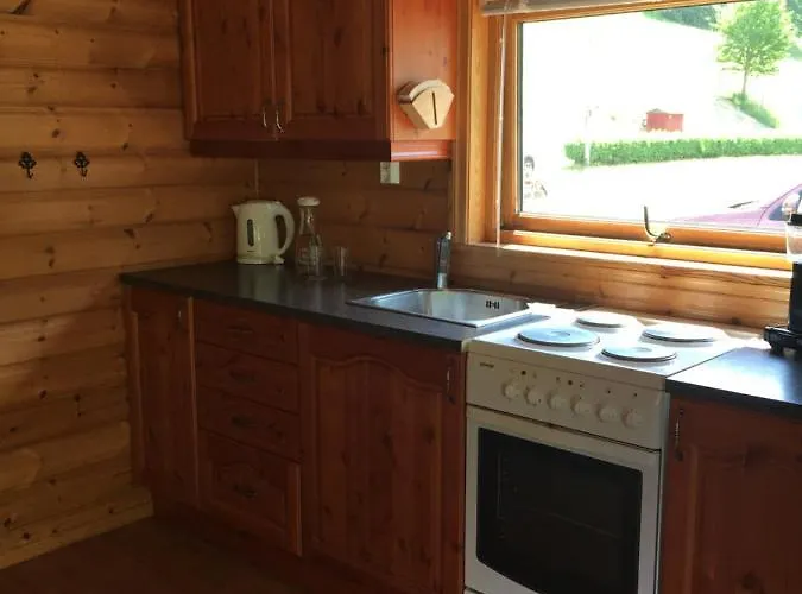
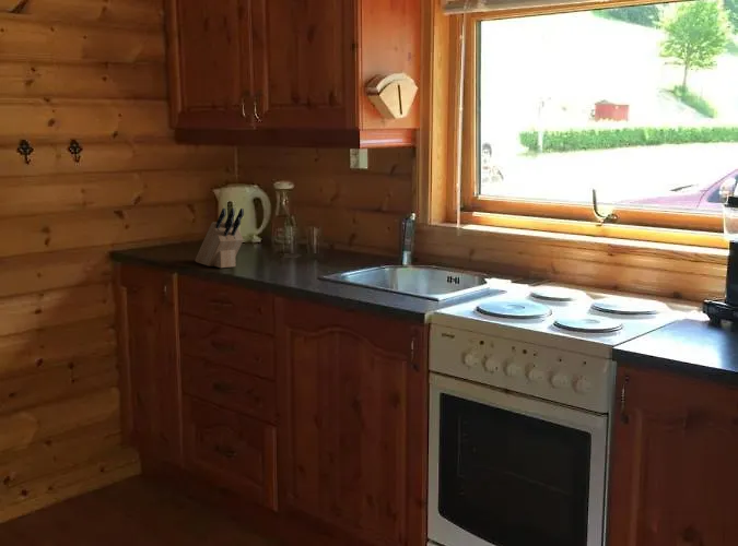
+ knife block [195,207,245,269]
